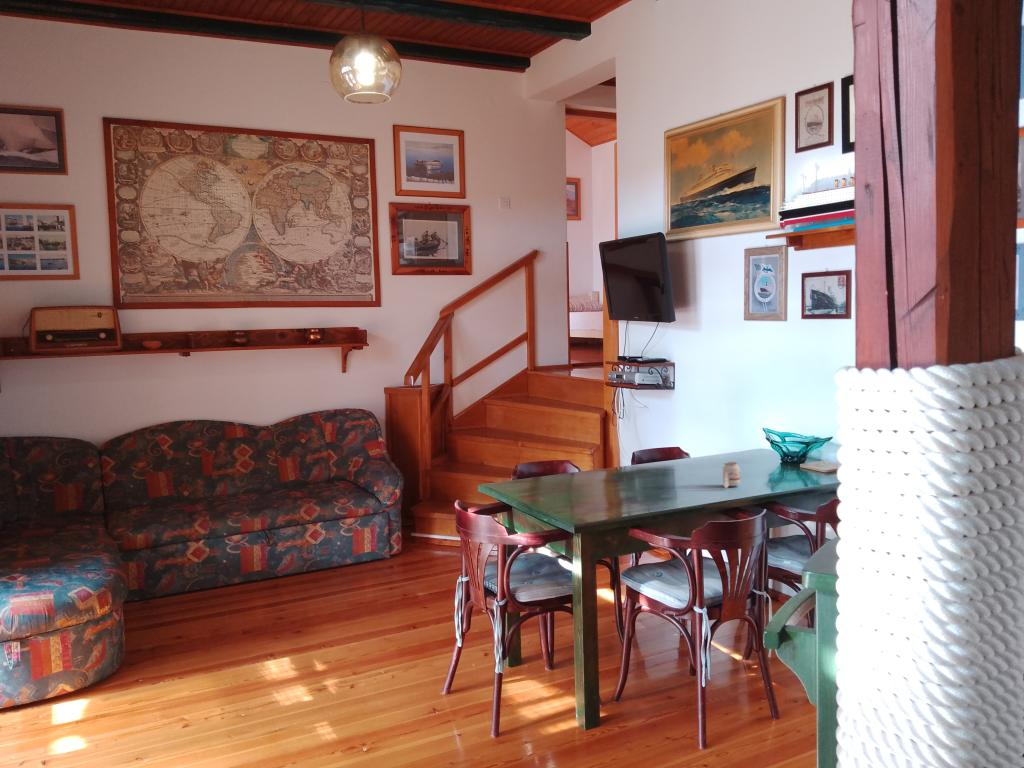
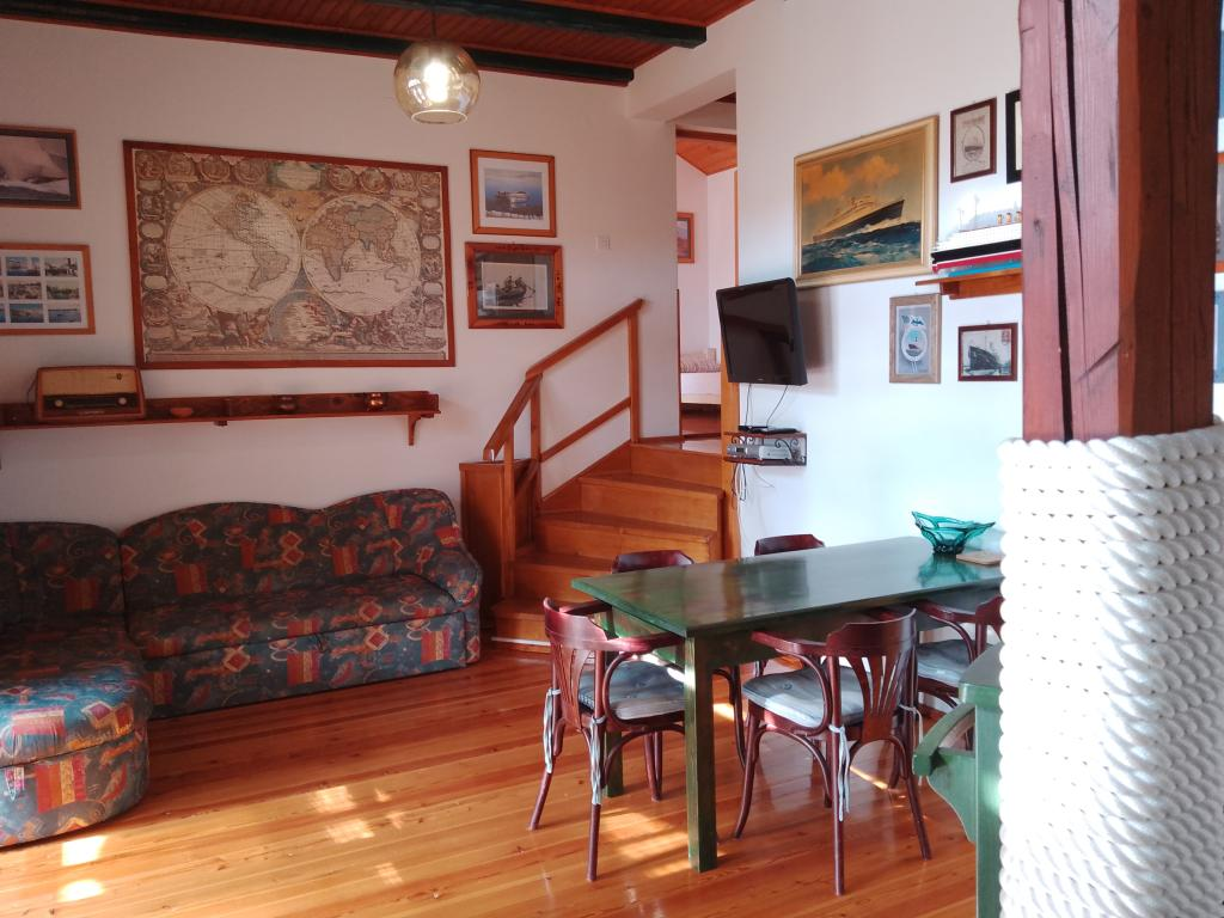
- candle [722,461,741,489]
